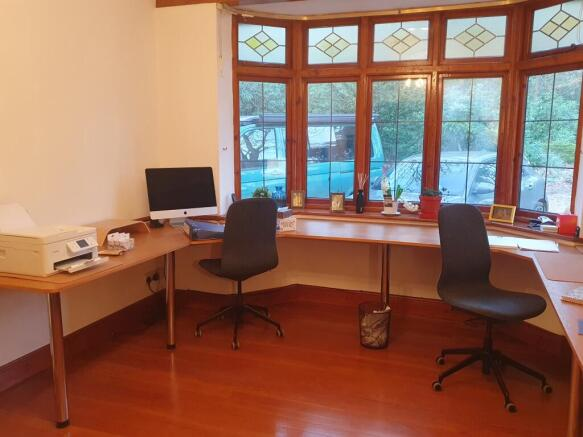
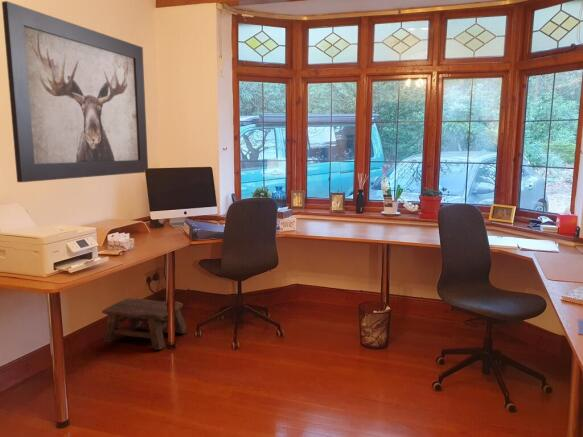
+ wall art [1,0,149,183]
+ stool [101,297,188,351]
